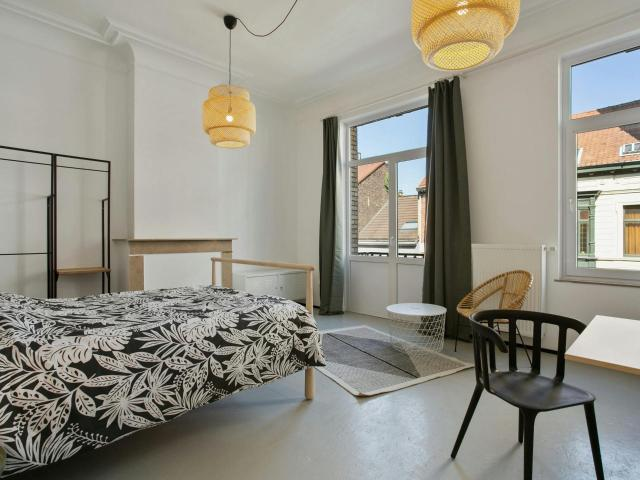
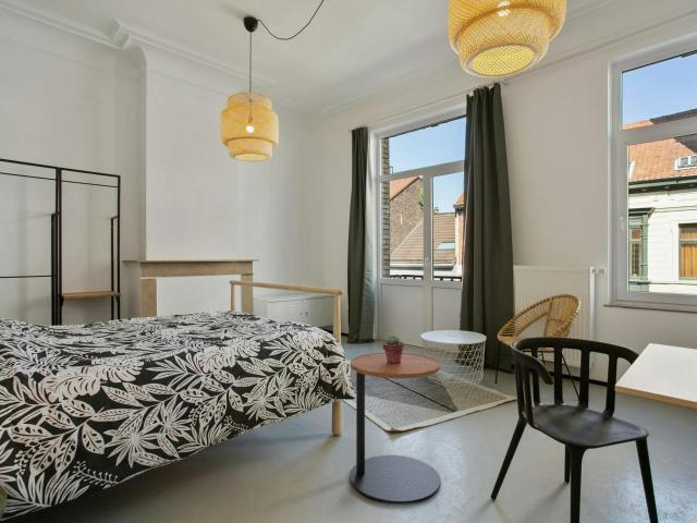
+ potted succulent [382,335,405,364]
+ side table [350,352,441,504]
